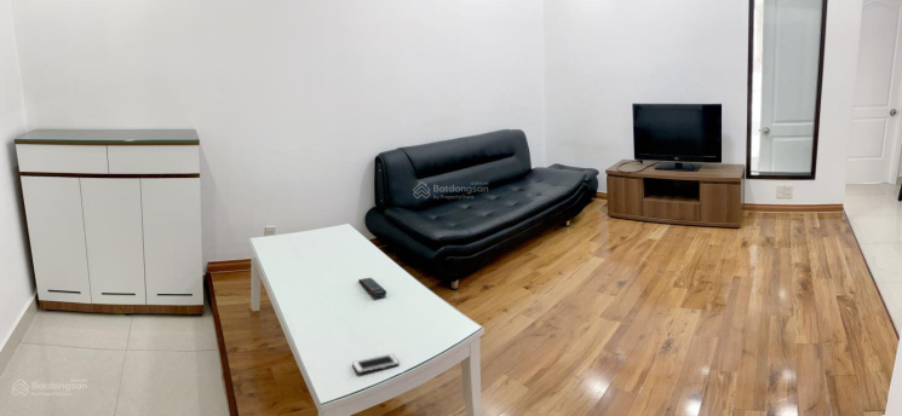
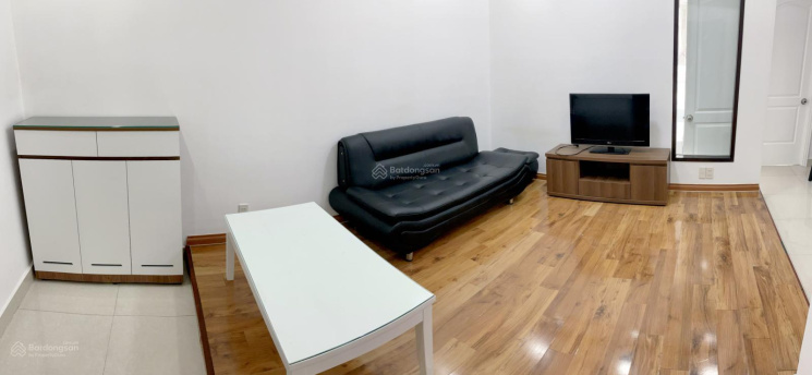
- cell phone [351,353,401,375]
- remote control [357,277,387,299]
